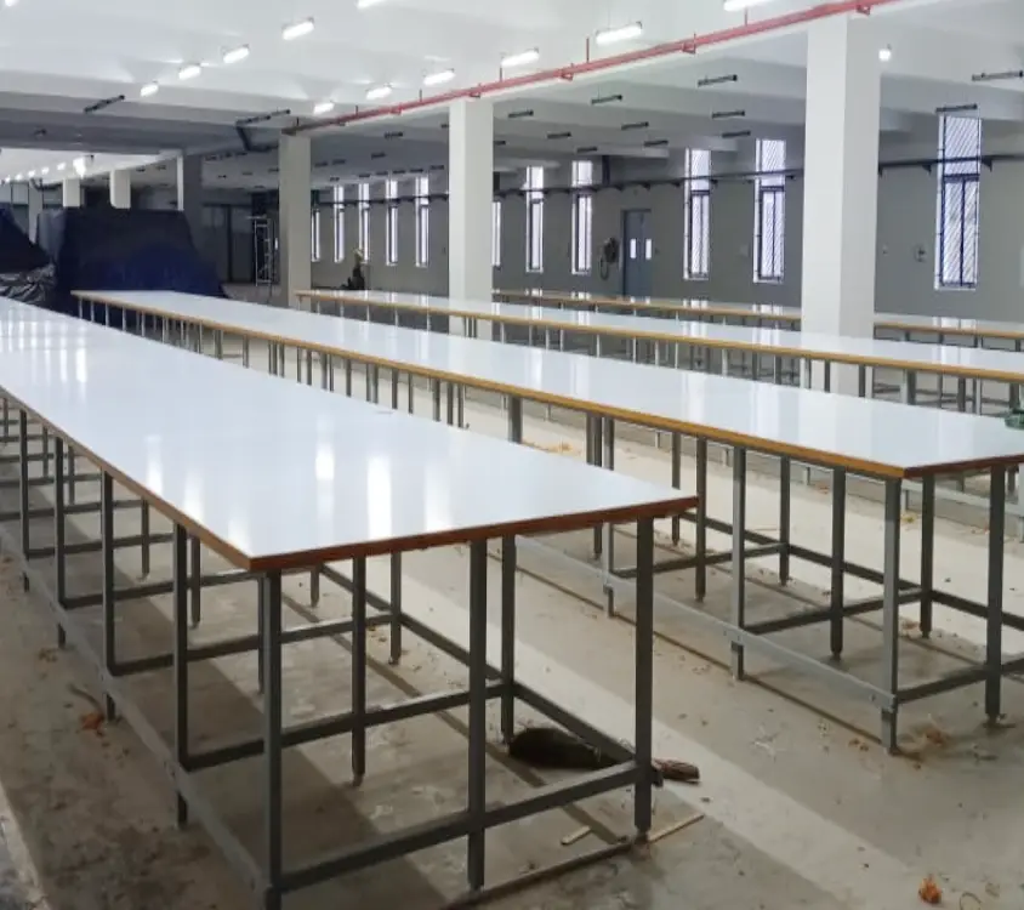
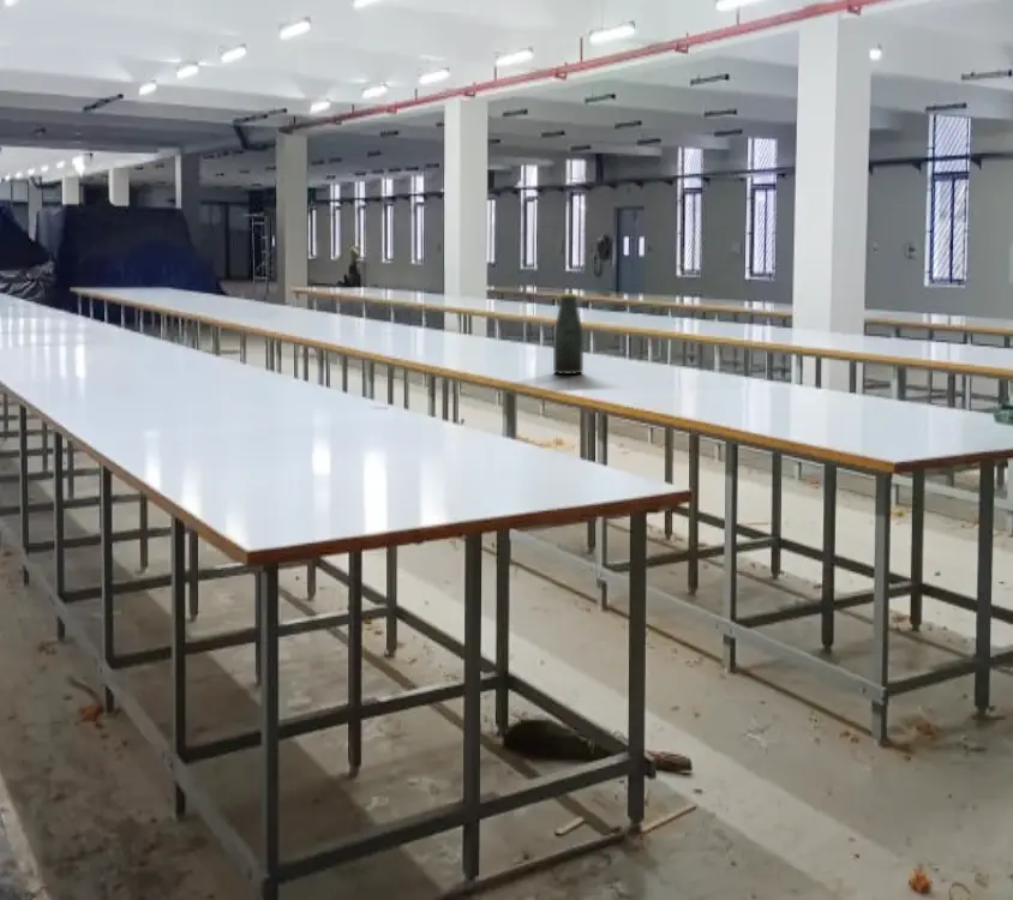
+ bottle [552,293,585,376]
